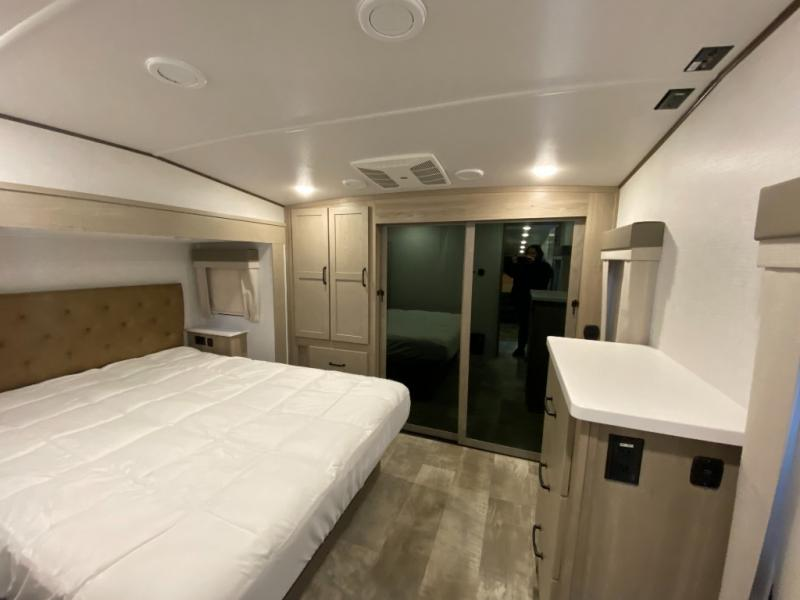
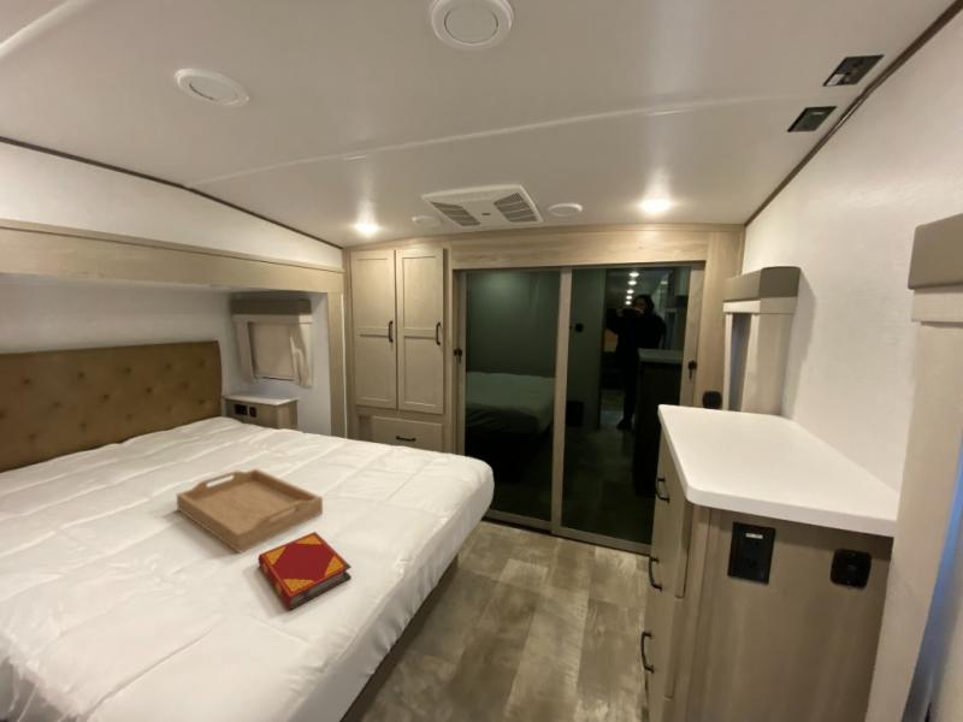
+ serving tray [176,468,324,555]
+ hardback book [258,531,353,611]
